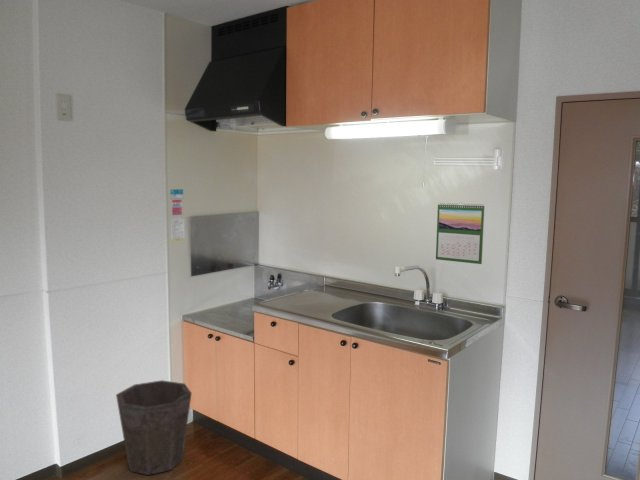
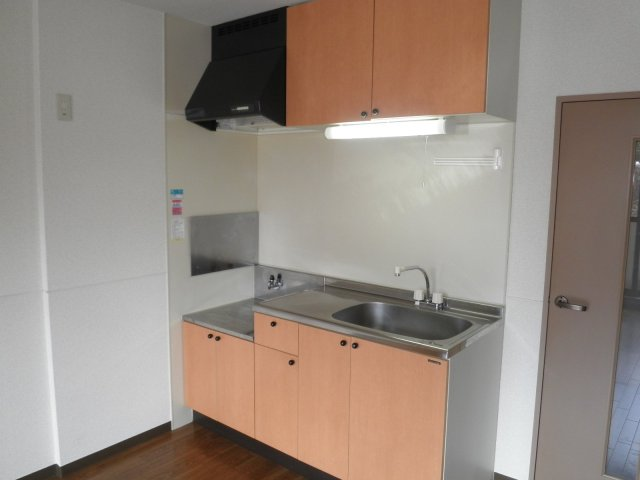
- waste bin [115,379,193,476]
- calendar [435,201,485,265]
